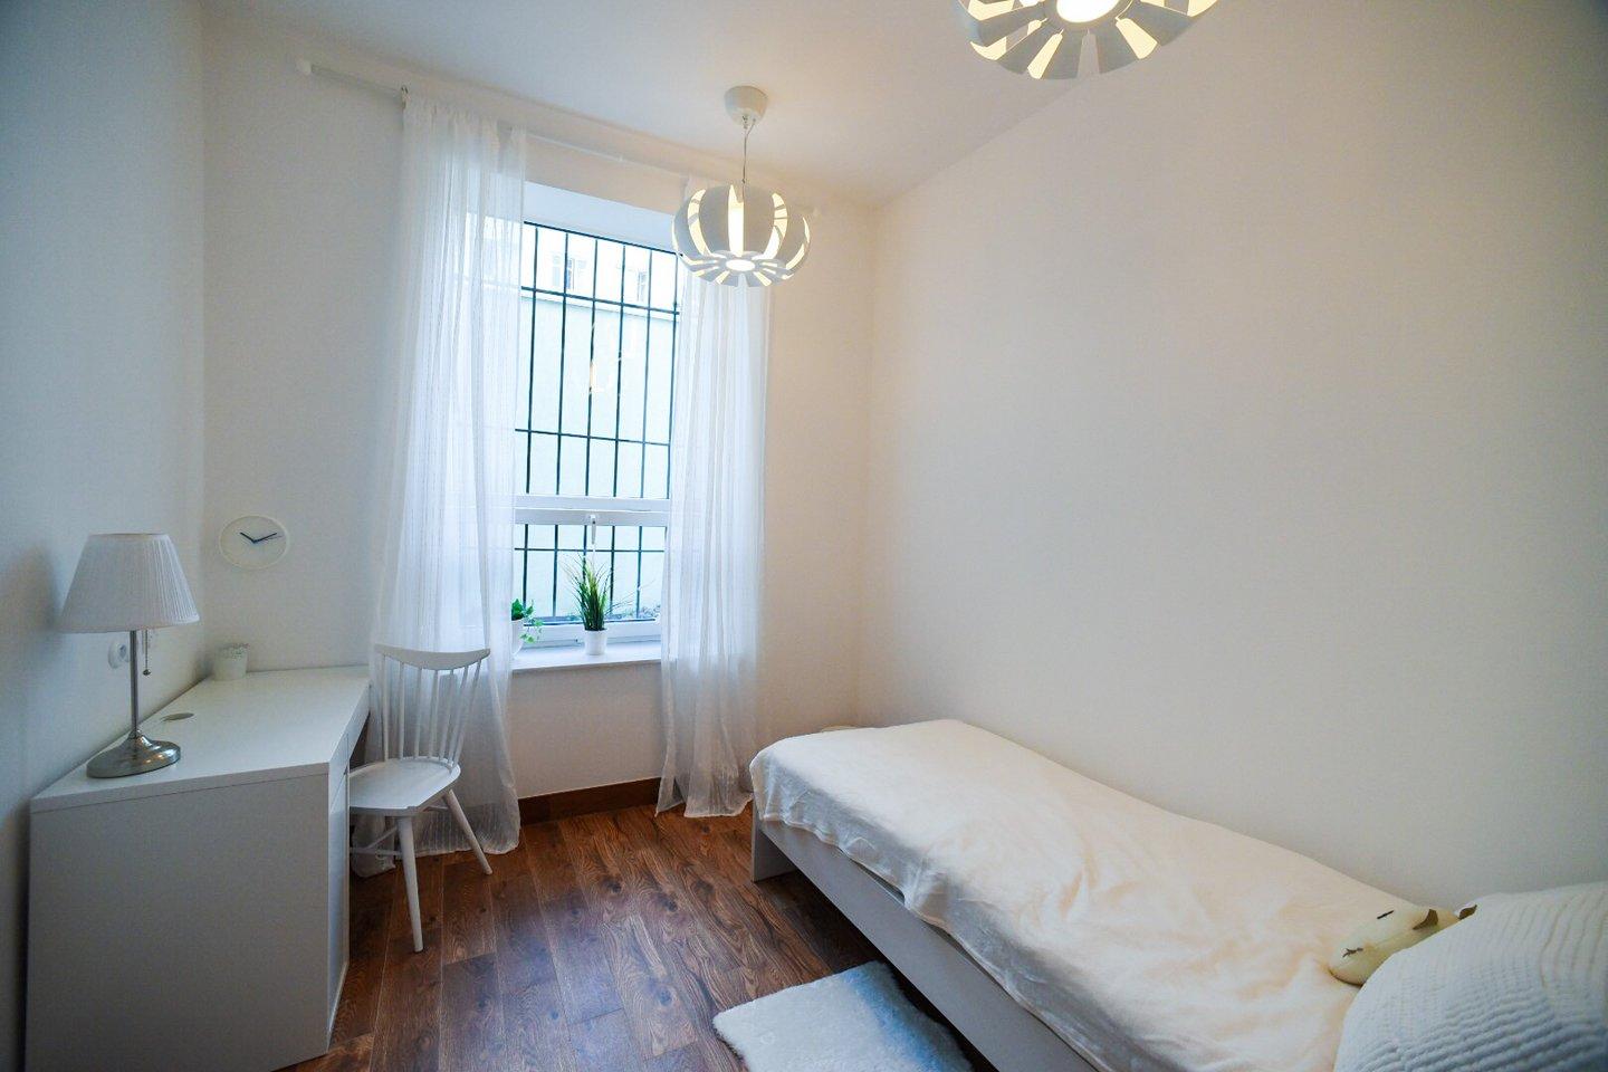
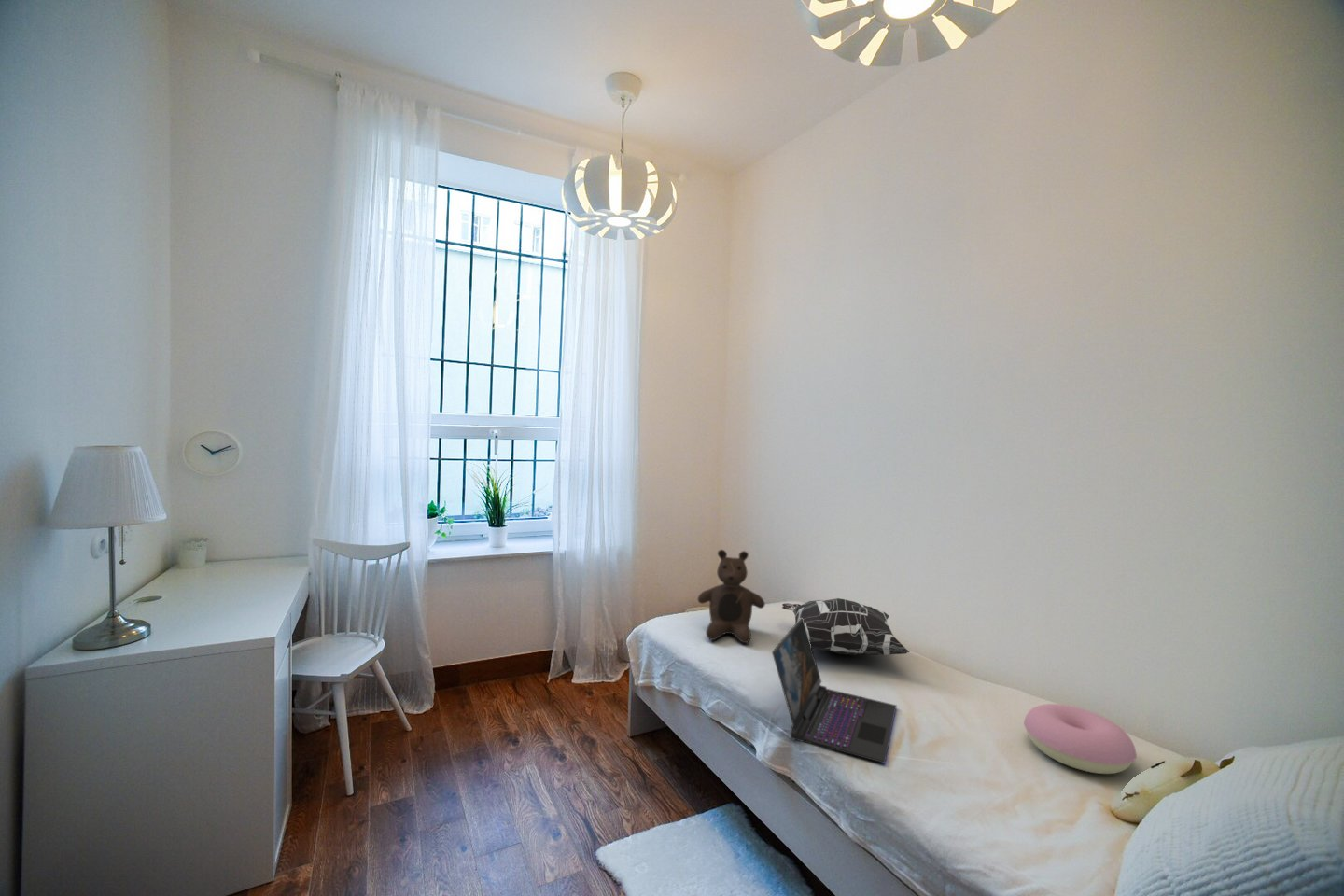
+ decorative pillow [781,597,910,656]
+ cushion [1023,703,1138,775]
+ teddy bear [696,549,766,644]
+ laptop [771,618,898,764]
